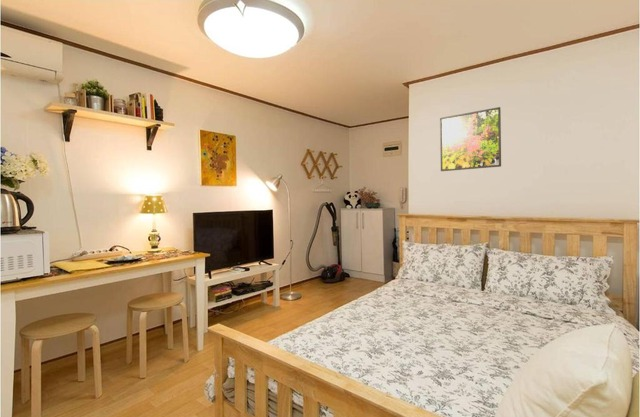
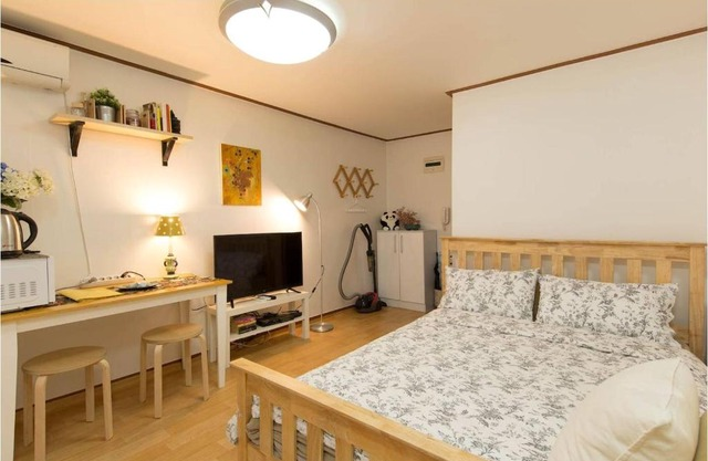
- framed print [439,106,502,172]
